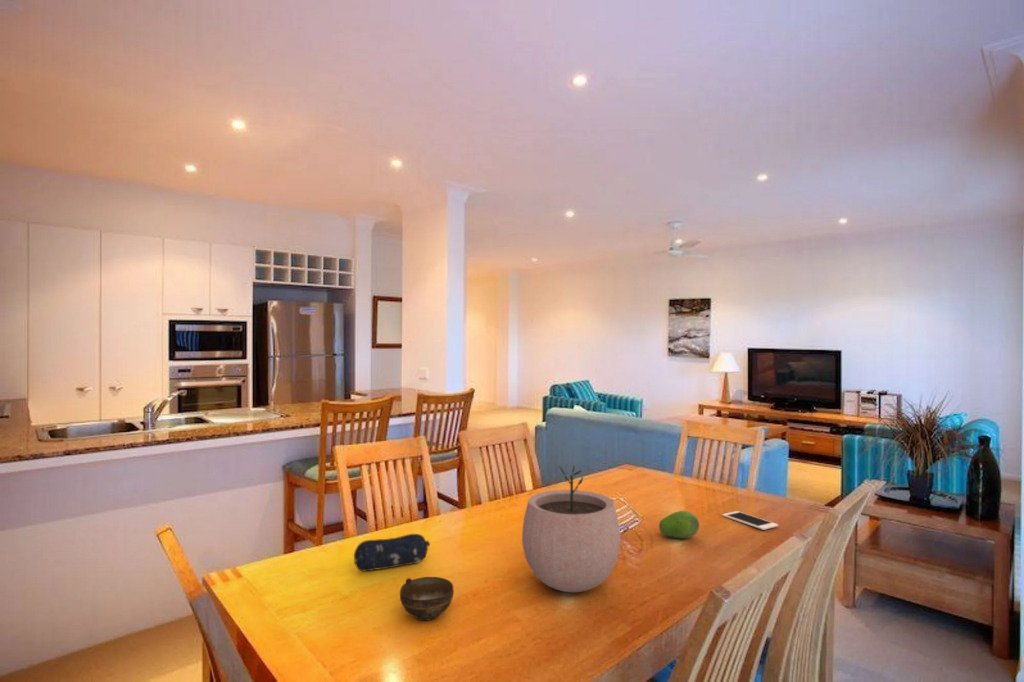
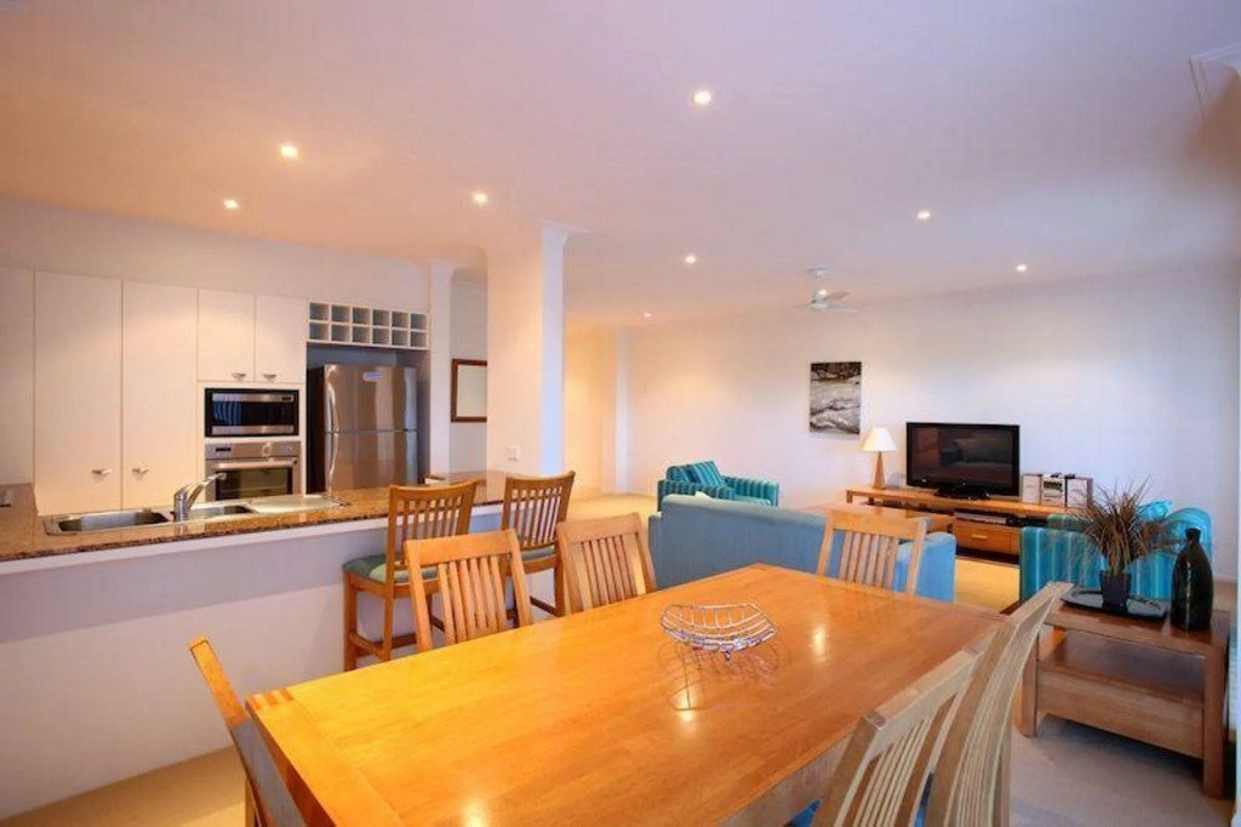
- pencil case [353,533,431,572]
- plant pot [521,465,621,593]
- fruit [658,510,700,540]
- cup [399,576,455,622]
- cell phone [721,510,779,531]
